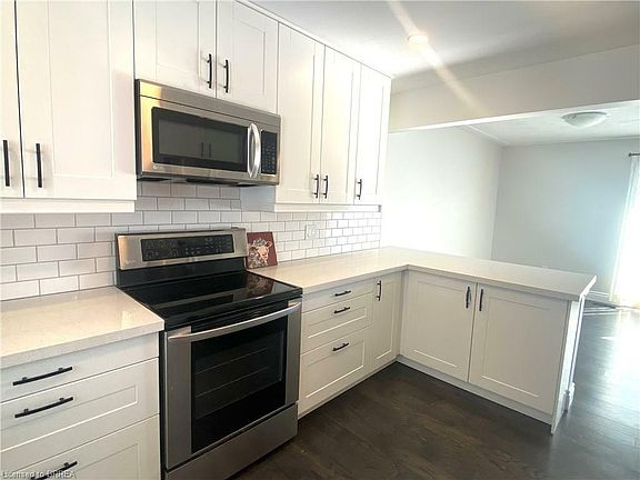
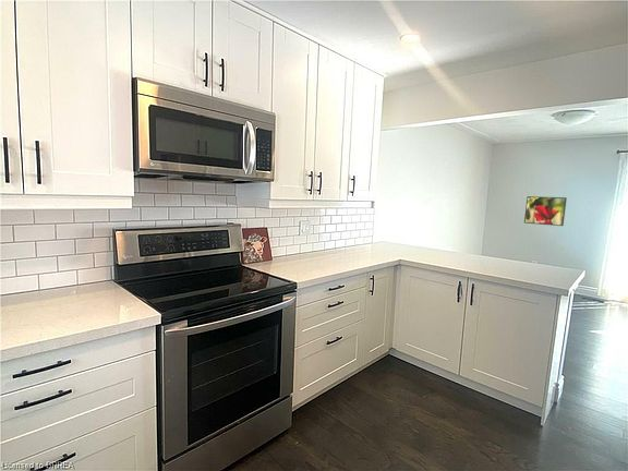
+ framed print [523,195,568,227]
